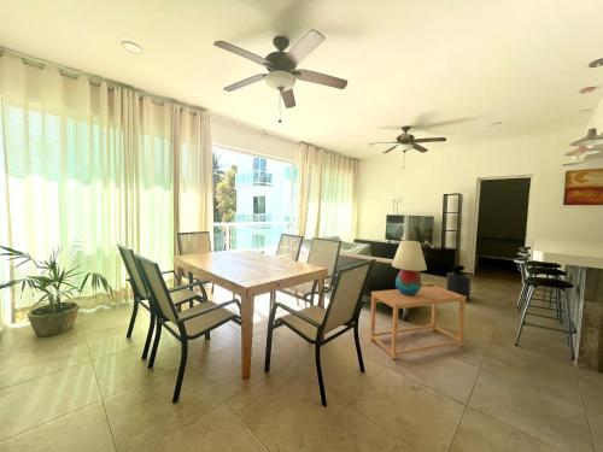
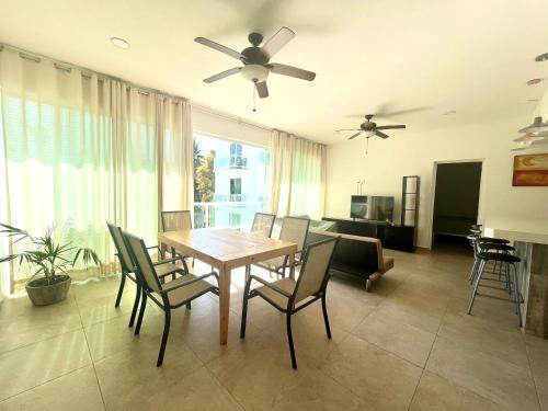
- trash can [445,264,473,303]
- side table [369,284,467,360]
- table lamp [391,240,428,295]
